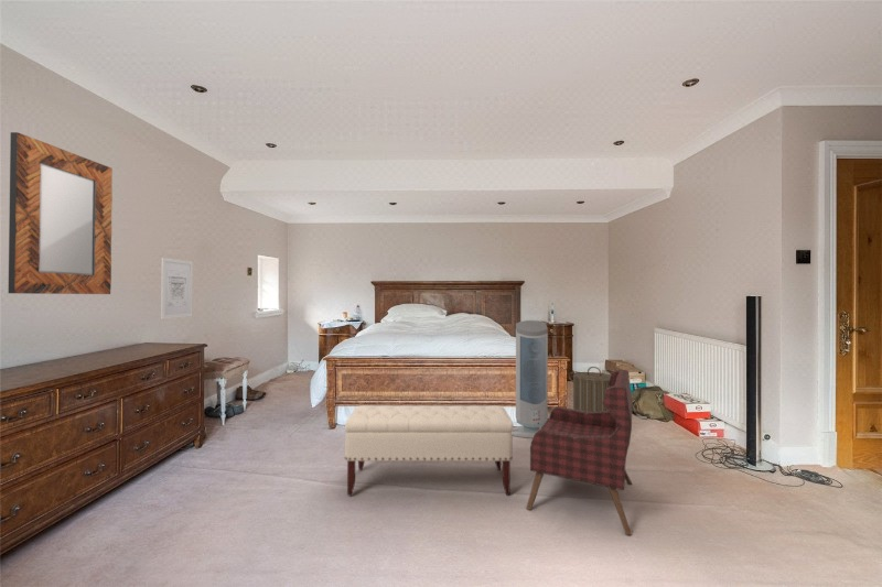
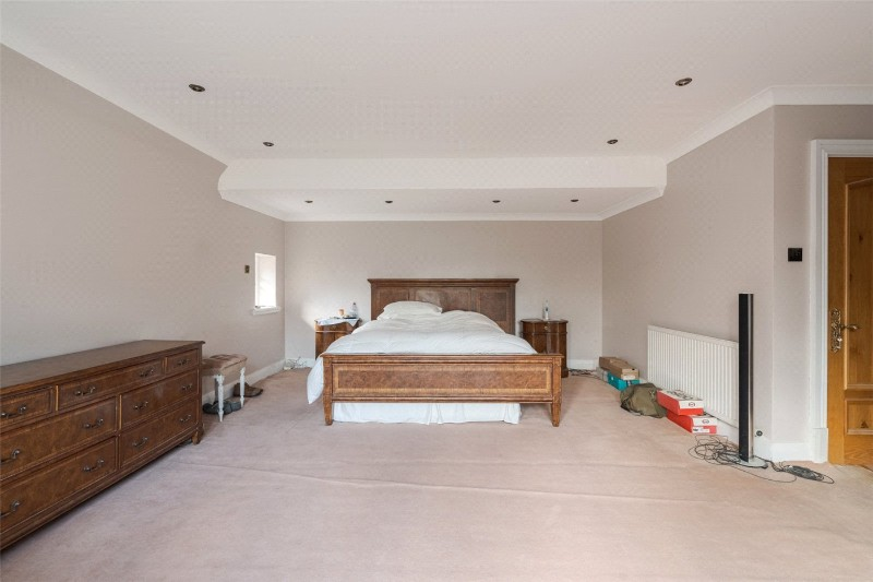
- home mirror [8,131,114,295]
- armchair [525,369,634,536]
- air purifier [512,319,549,439]
- wall art [160,257,194,320]
- bench [343,404,515,497]
- laundry hamper [568,366,611,412]
